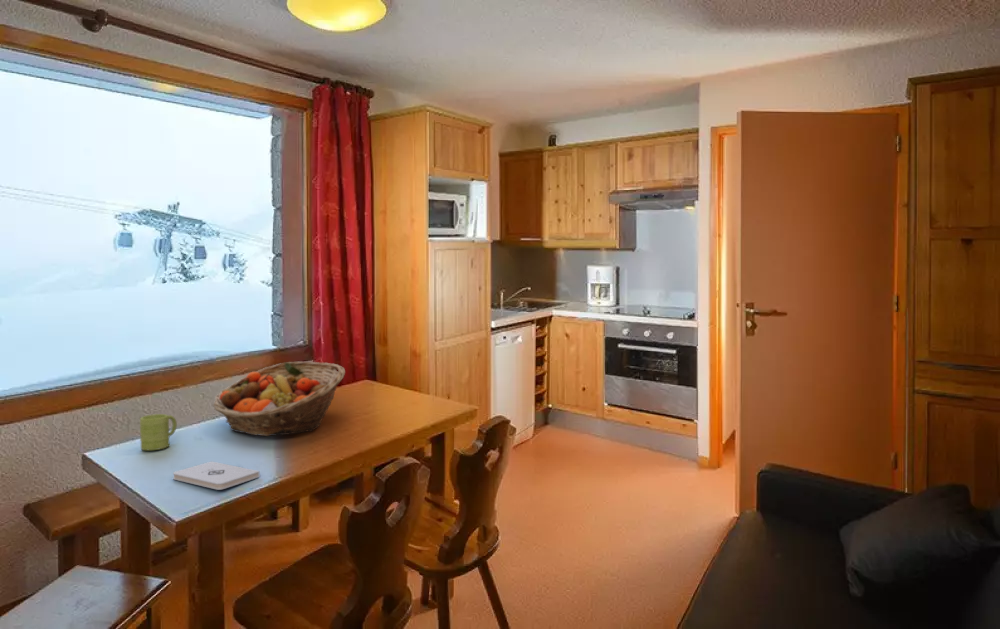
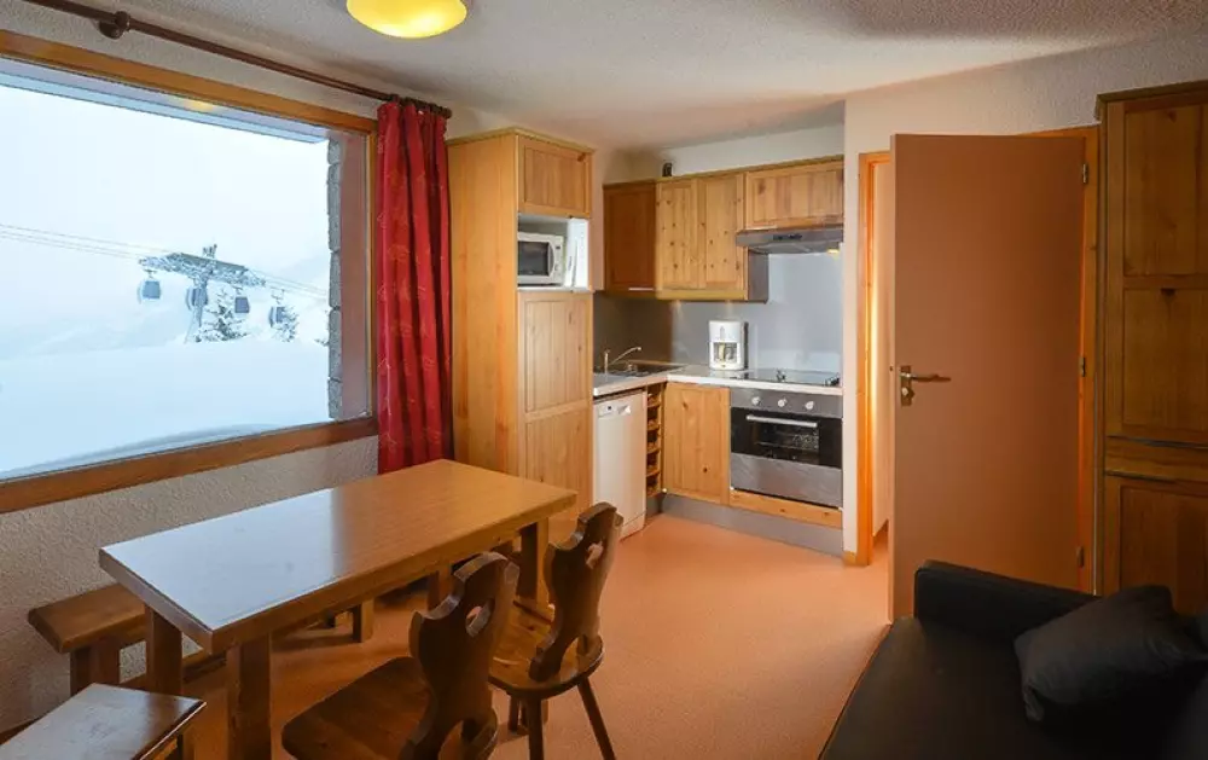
- notepad [172,460,261,491]
- mug [139,413,178,451]
- fruit basket [212,361,346,437]
